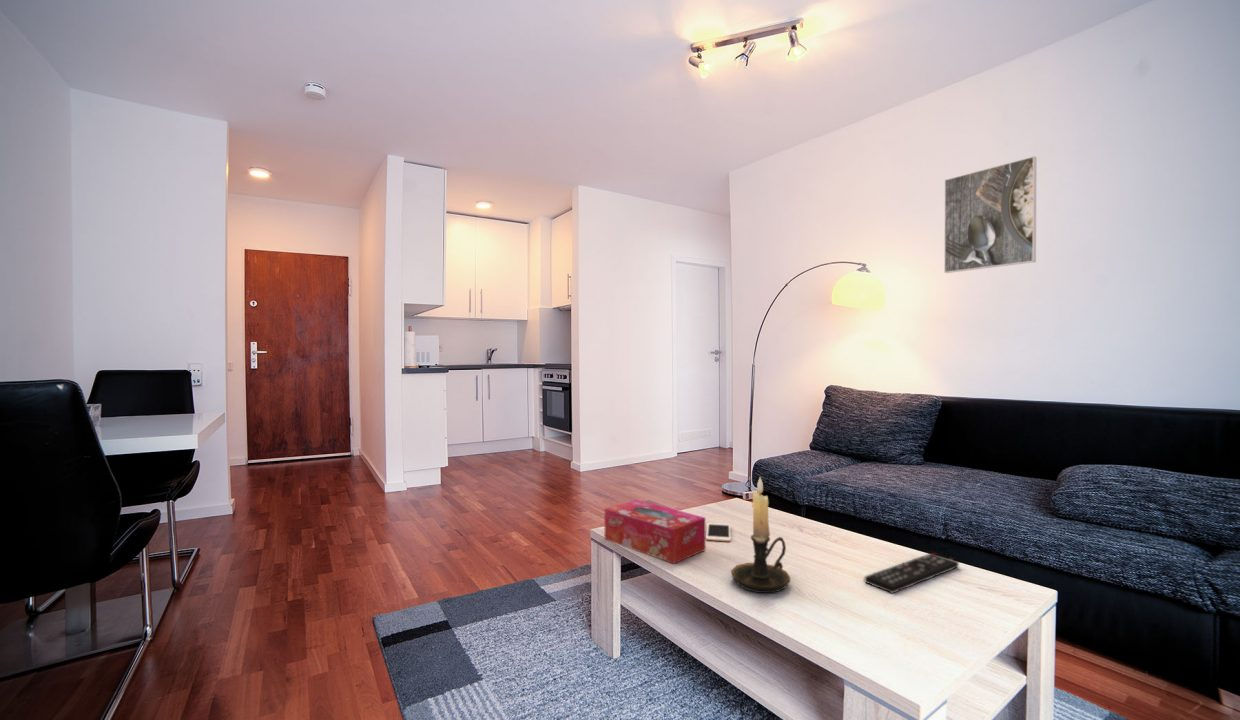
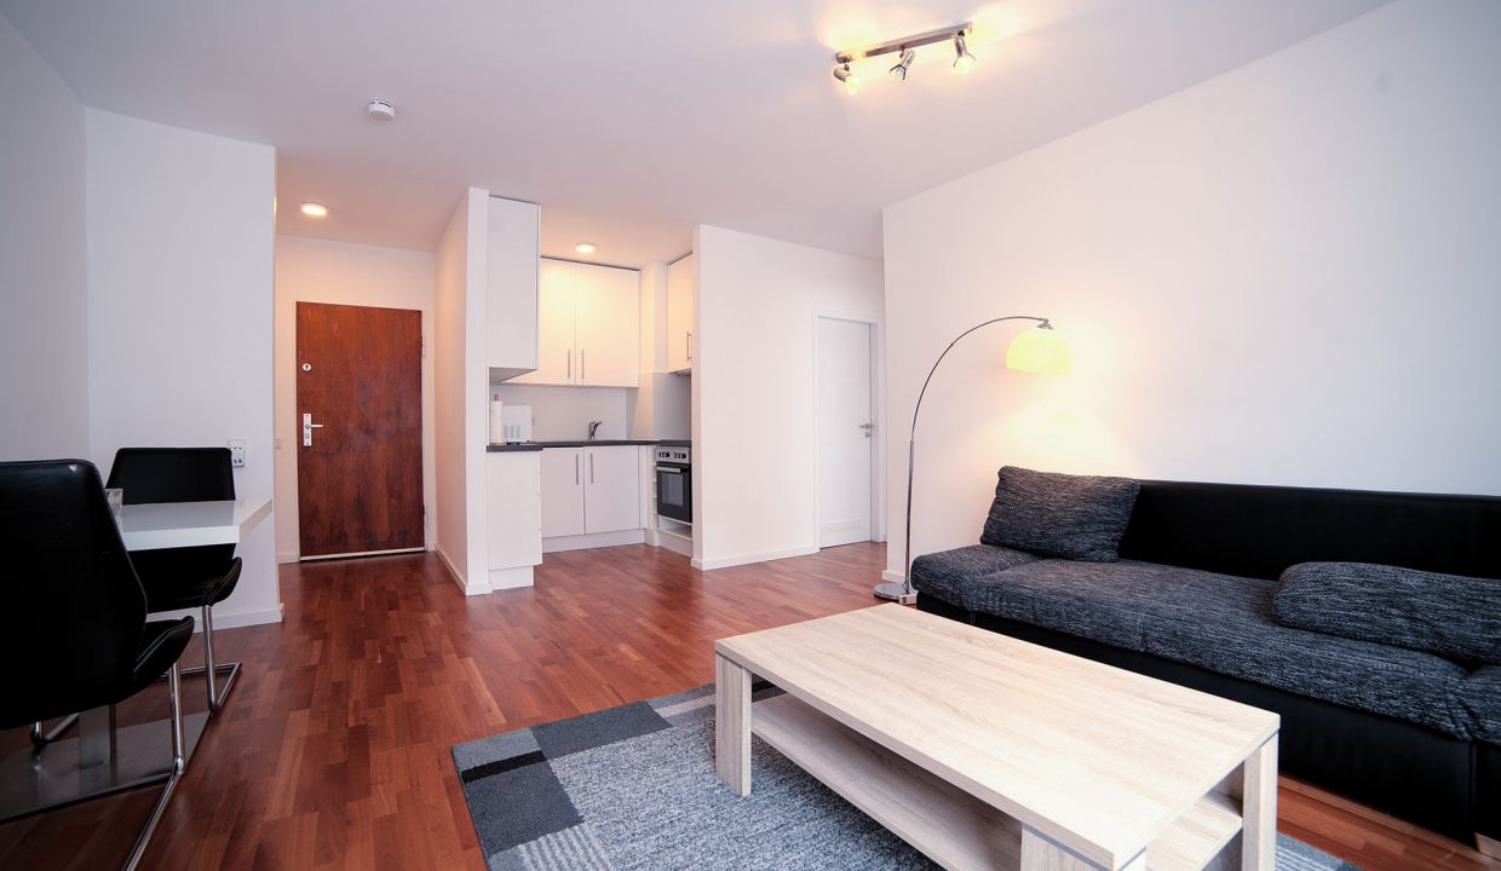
- tissue box [604,499,706,565]
- remote control [864,552,960,594]
- candle holder [730,477,791,594]
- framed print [943,155,1037,274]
- cell phone [705,522,732,542]
